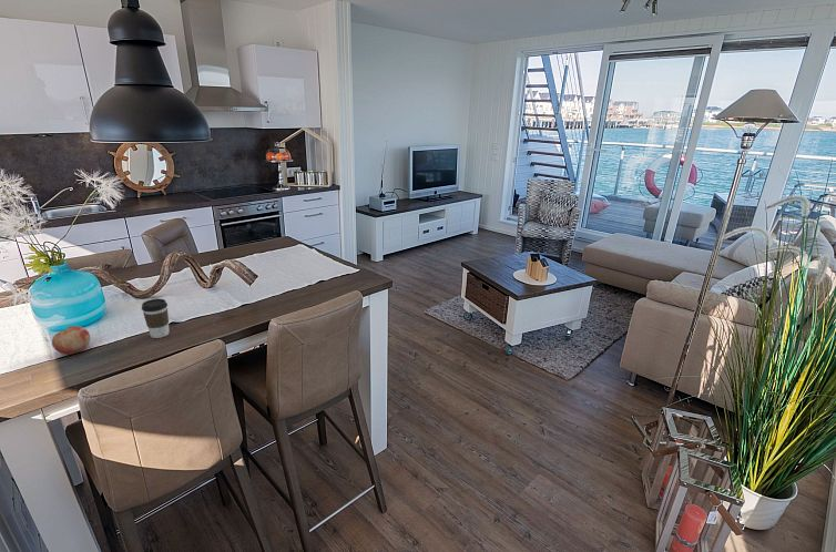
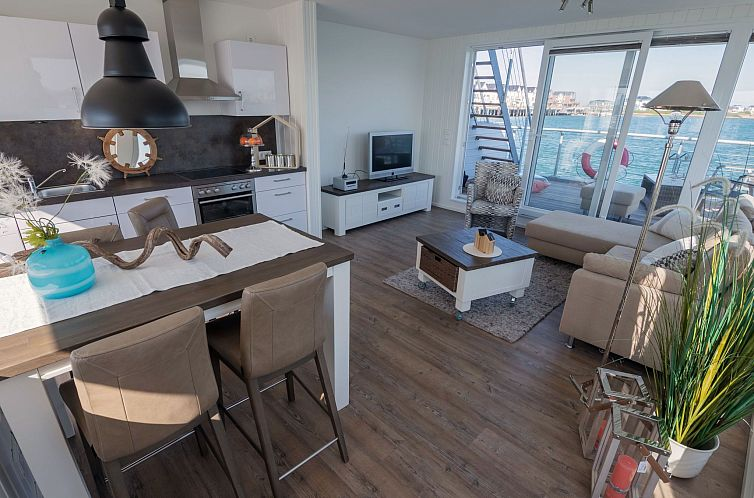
- fruit [51,325,91,356]
- coffee cup [141,298,171,339]
